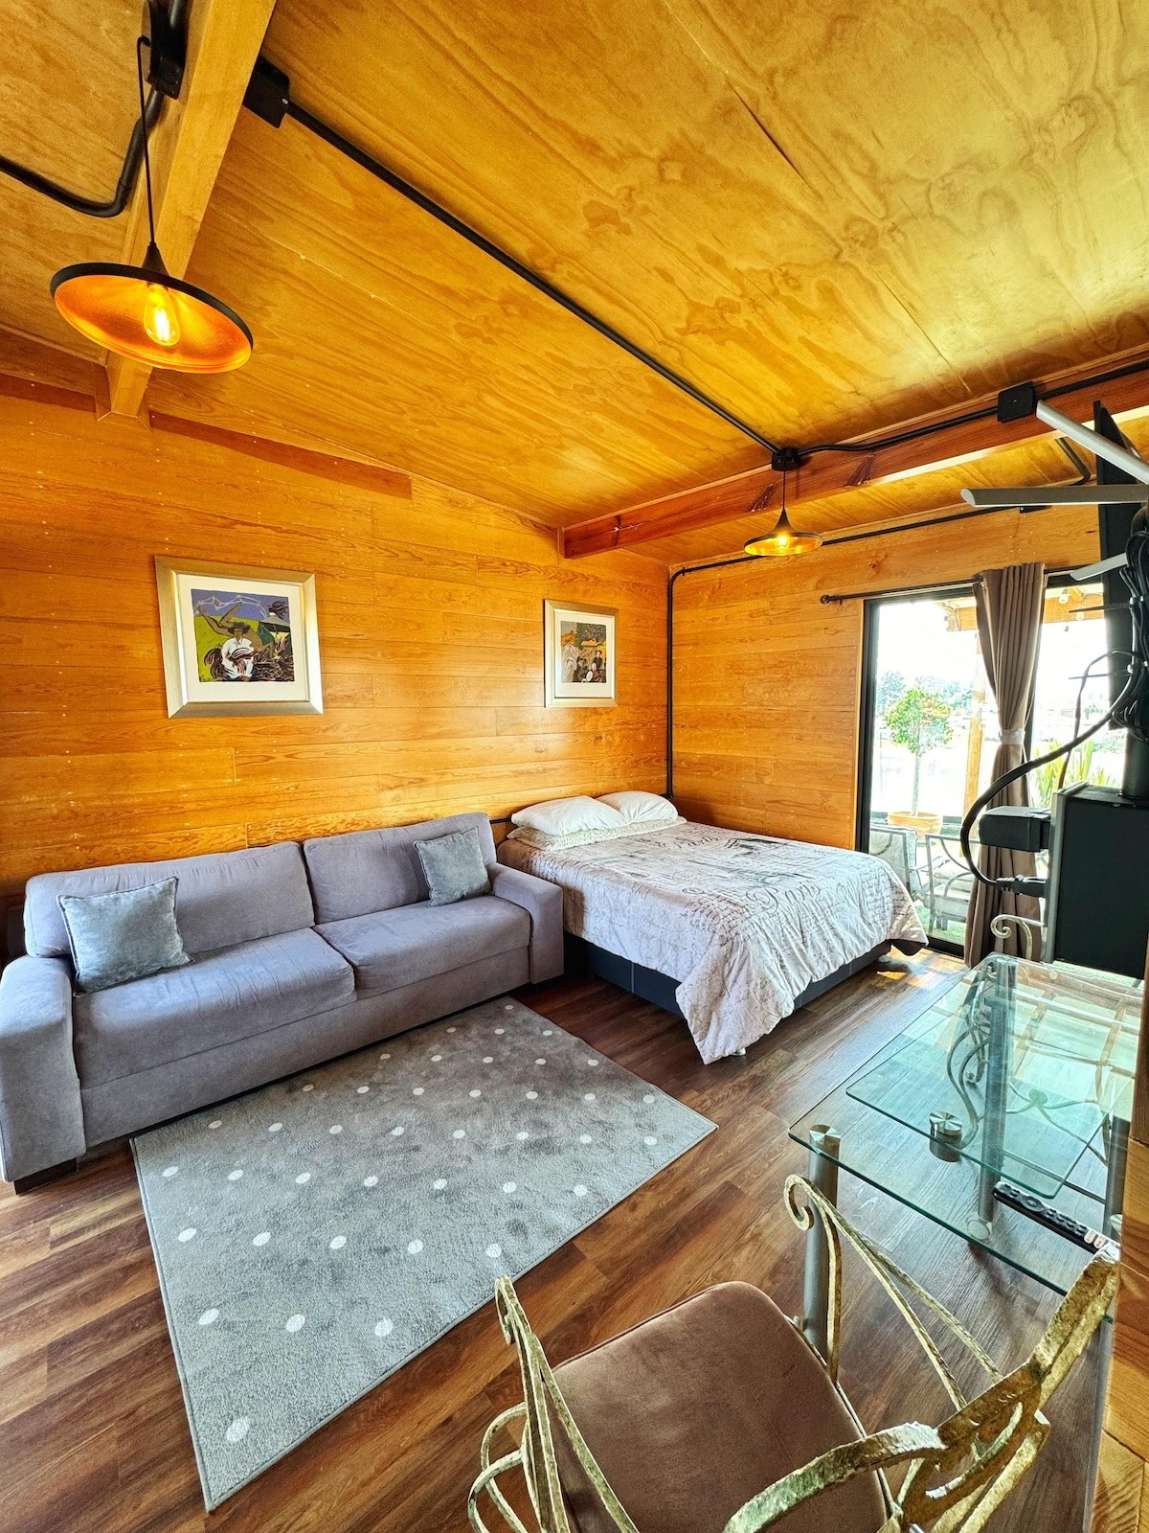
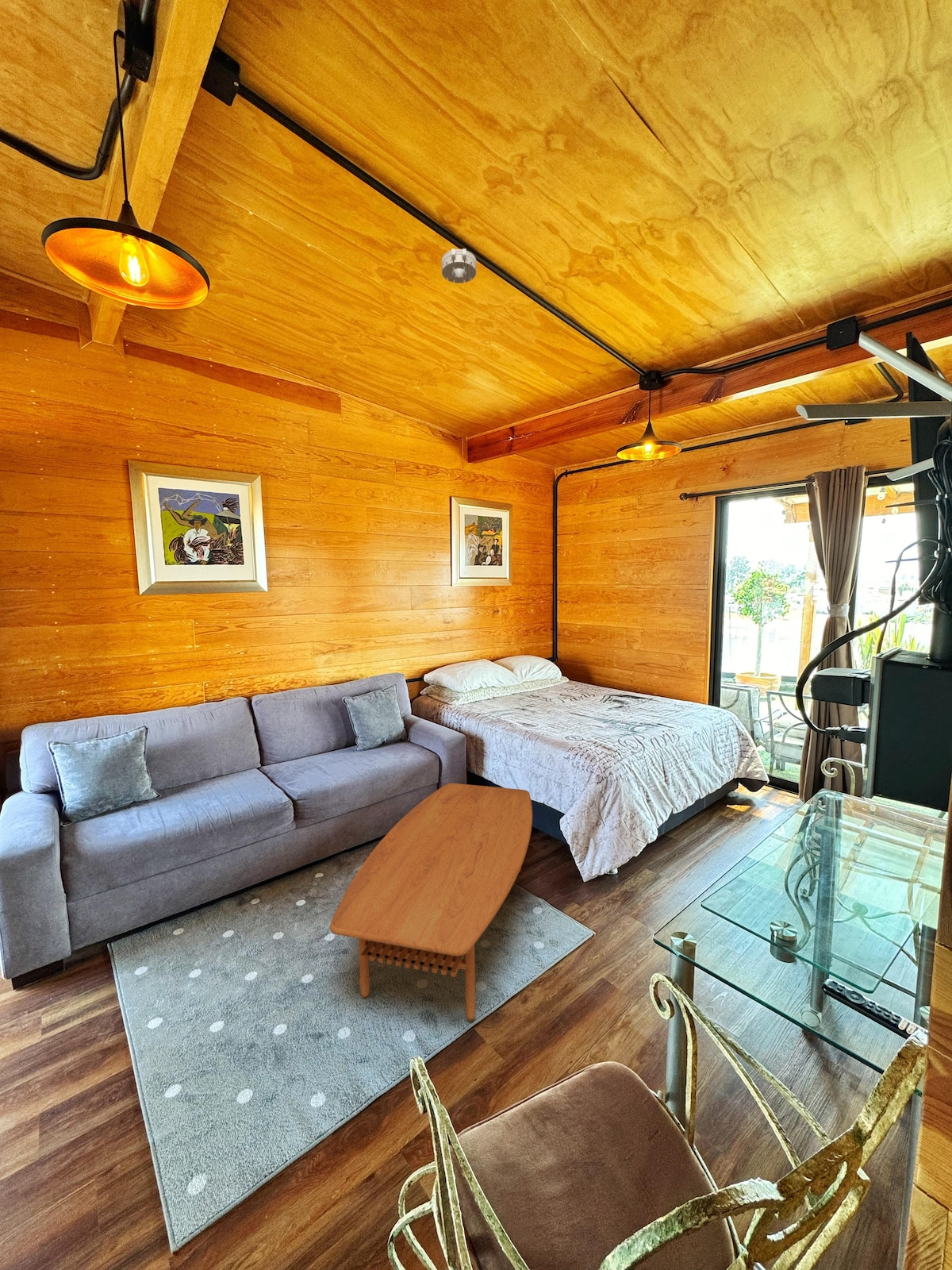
+ coffee table [329,783,533,1021]
+ smoke detector [441,248,477,284]
